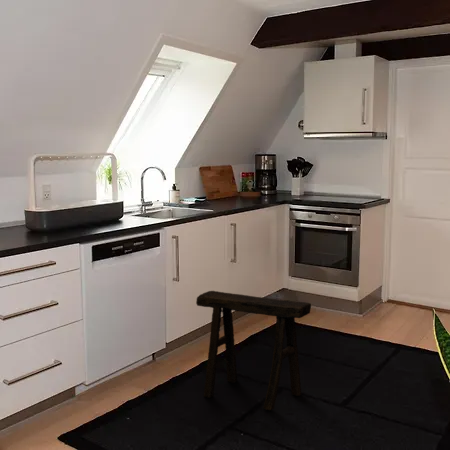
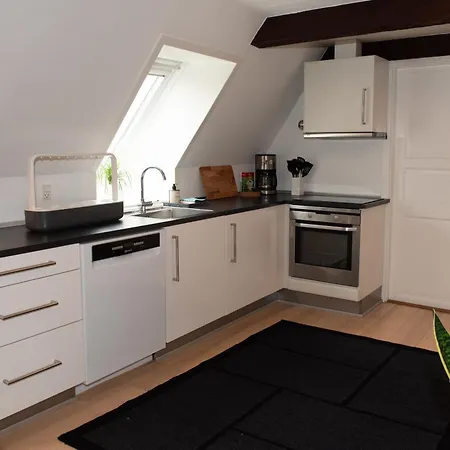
- stool [195,290,312,411]
